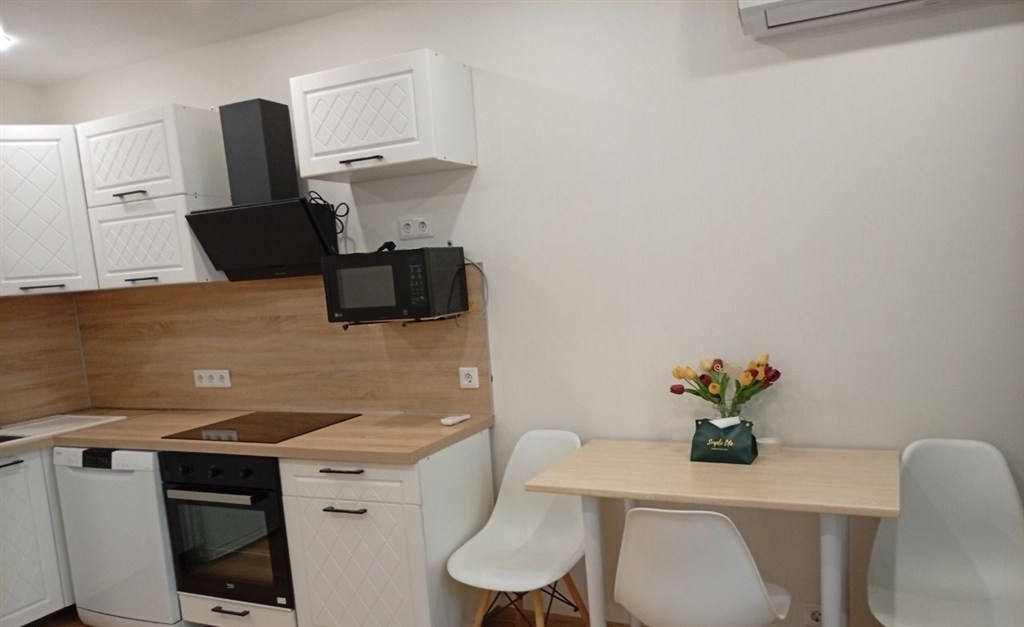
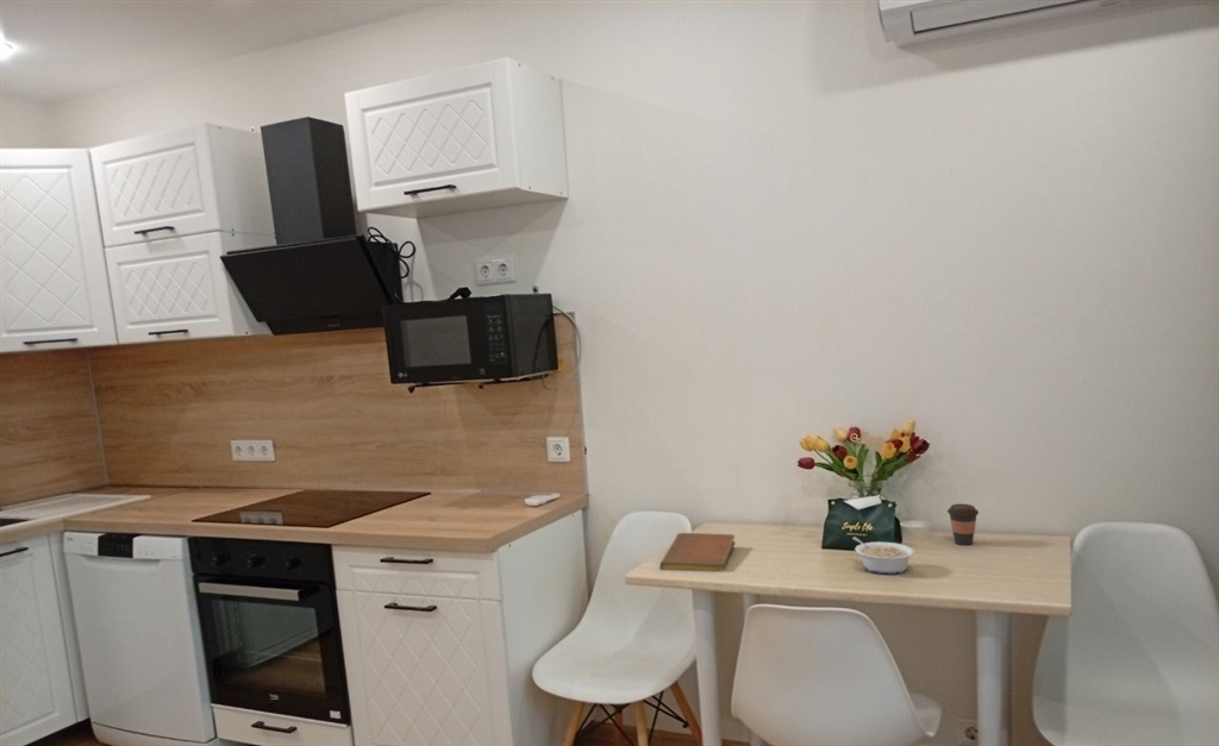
+ notebook [658,532,737,572]
+ coffee cup [946,503,980,546]
+ legume [851,535,915,576]
